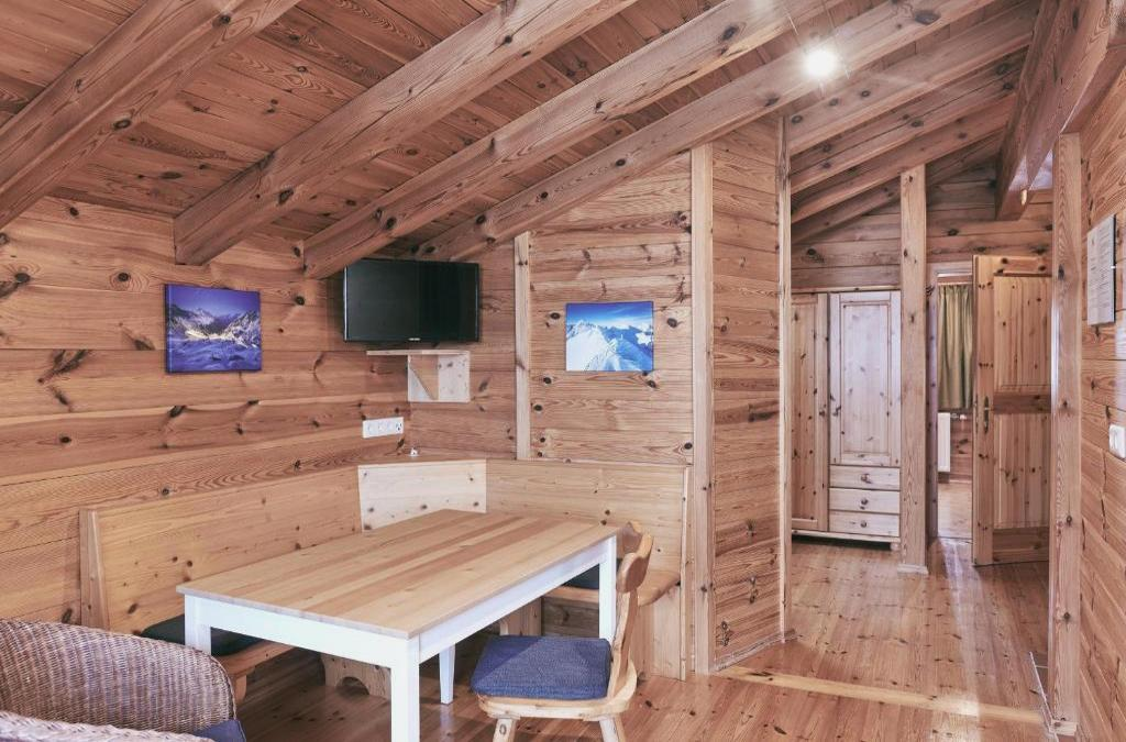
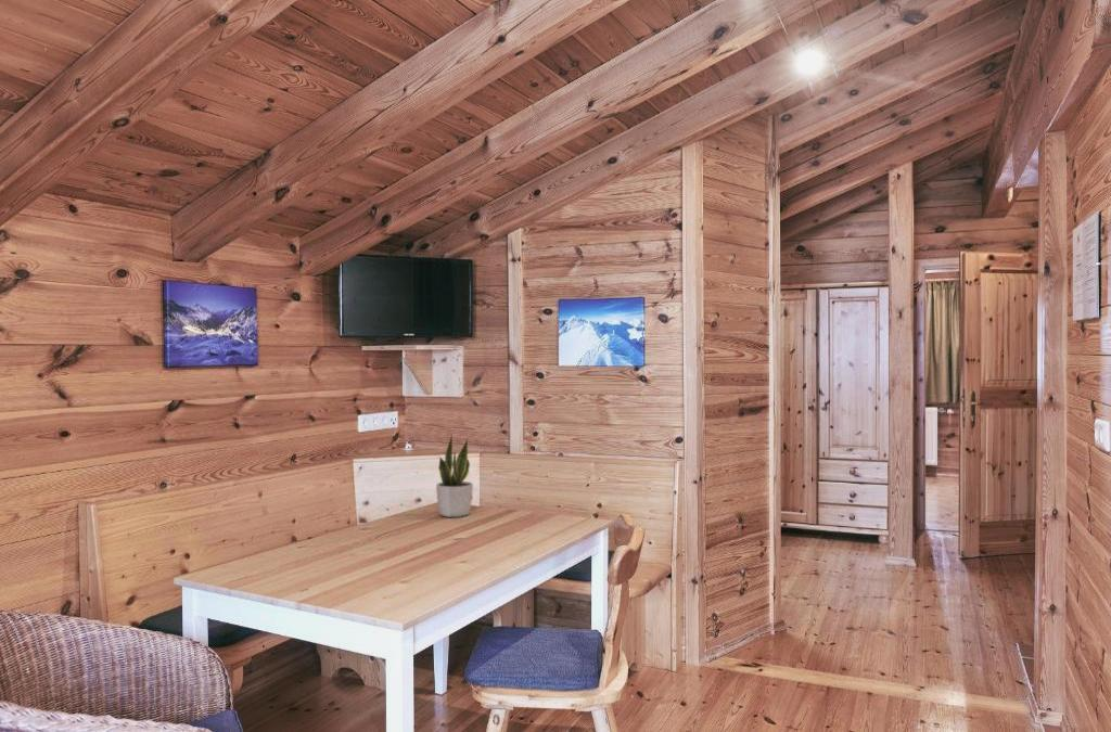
+ potted plant [435,432,474,518]
